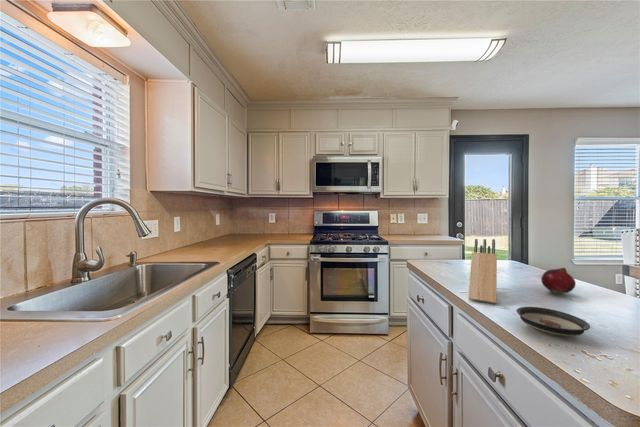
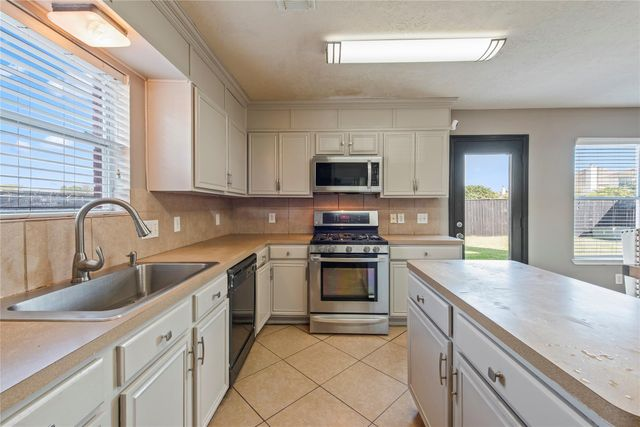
- fruit [540,267,577,294]
- knife block [467,238,498,305]
- saucer [515,306,591,338]
